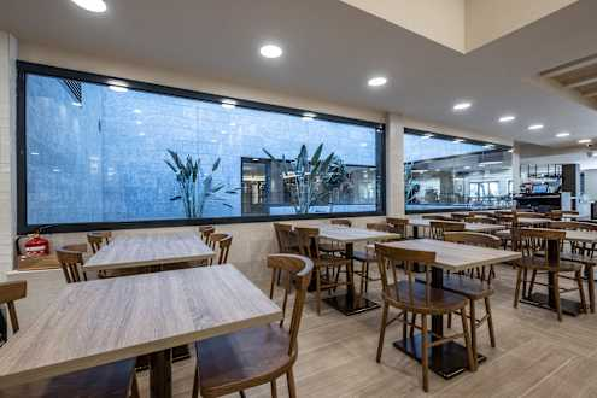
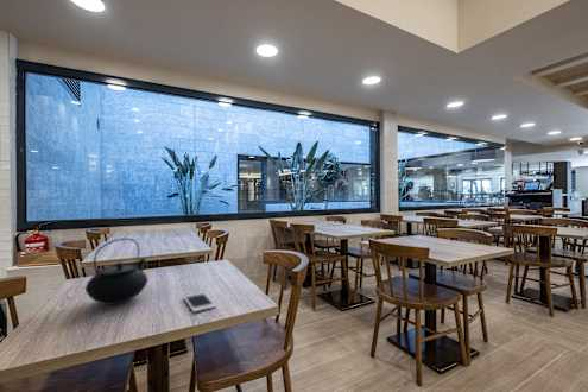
+ cell phone [183,291,217,314]
+ teapot [84,236,150,306]
